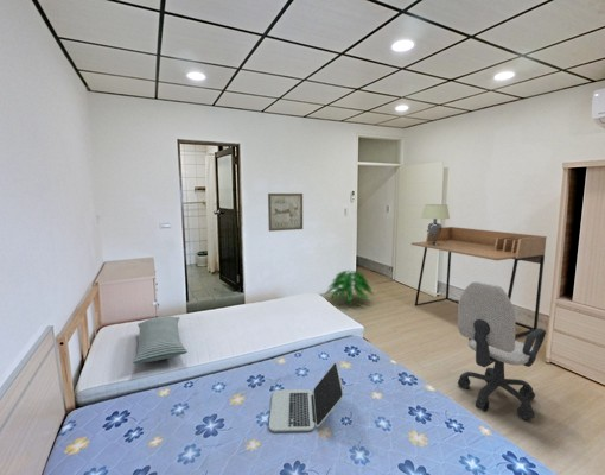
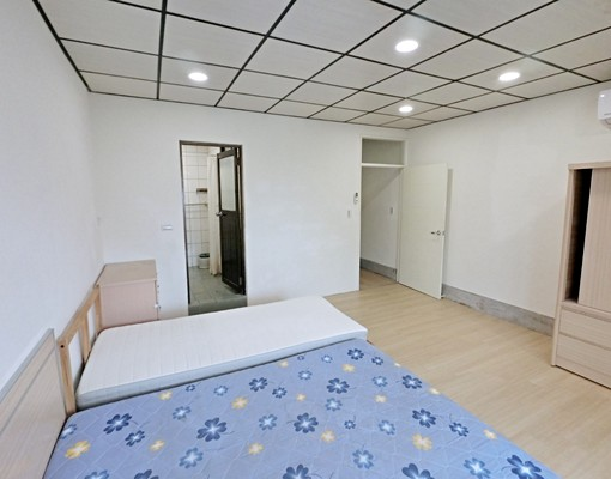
- office chair [457,280,547,420]
- indoor plant [325,270,375,304]
- wall art [267,192,304,233]
- pillow [132,316,189,365]
- laptop [268,362,345,433]
- desk [410,226,548,338]
- lampshade [420,203,451,246]
